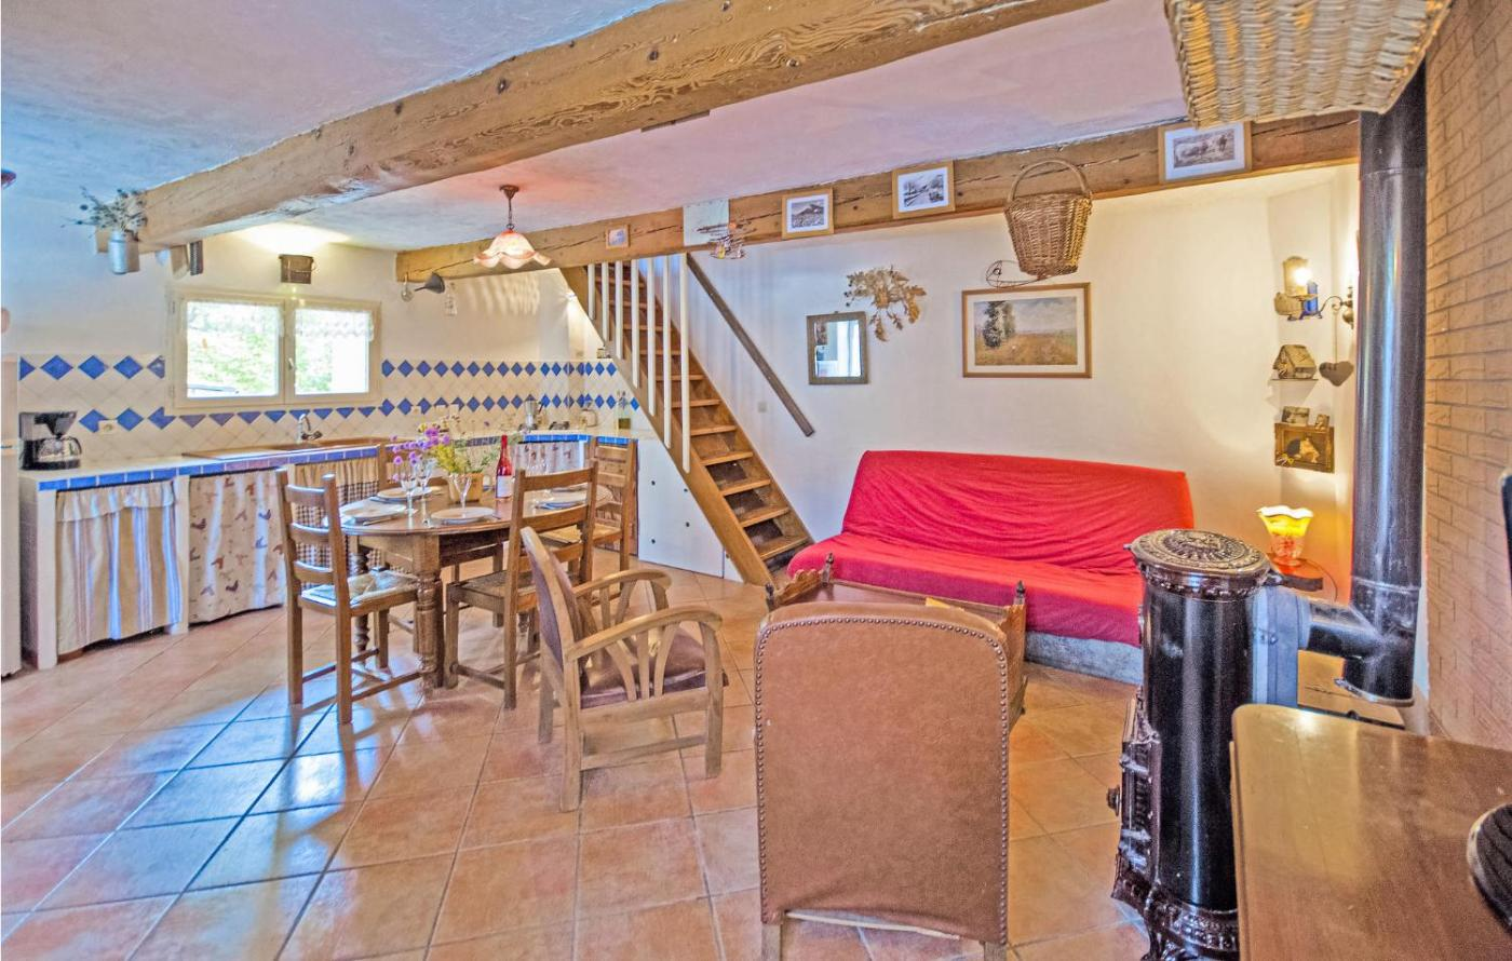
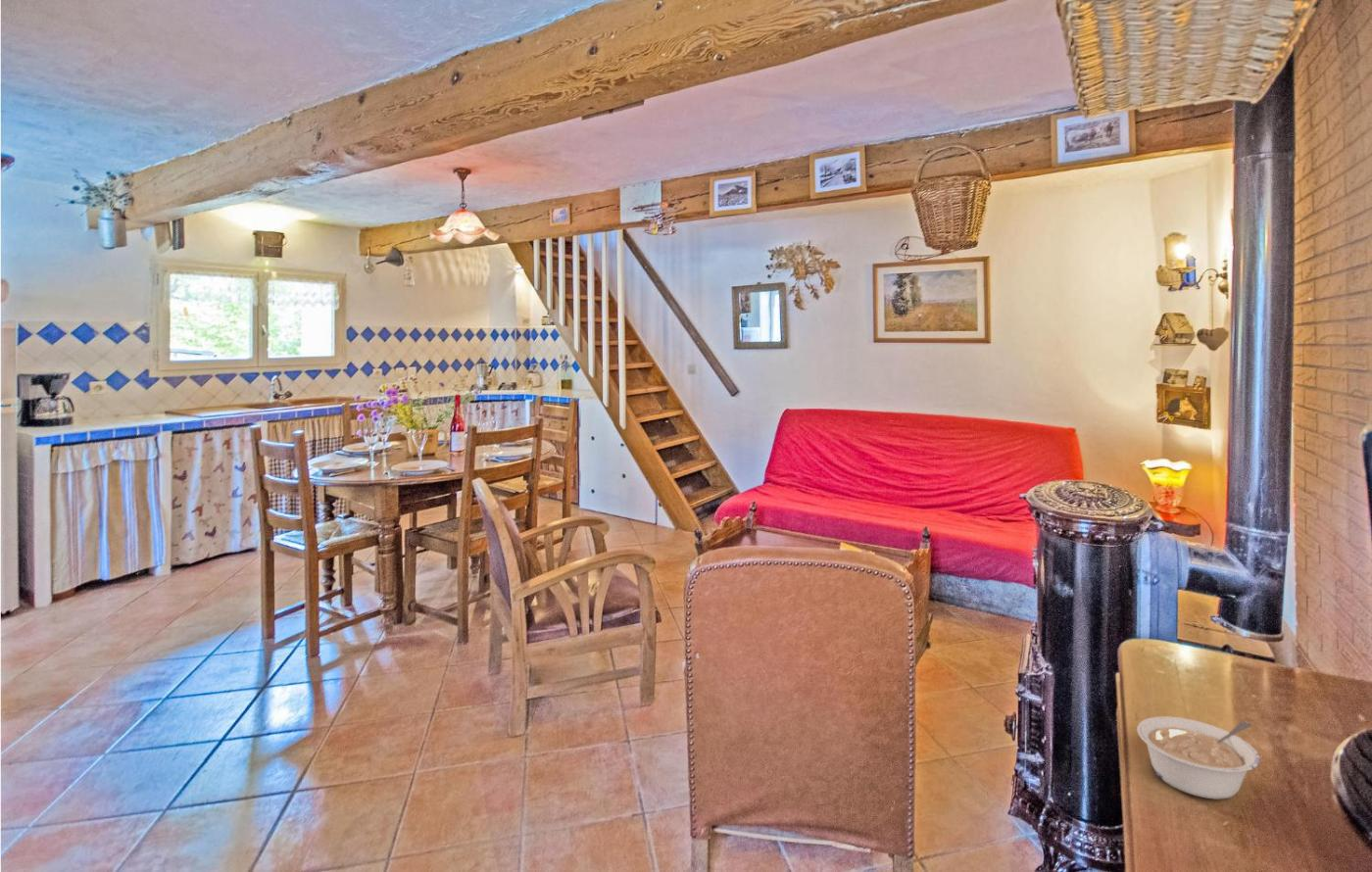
+ legume [1136,715,1261,800]
